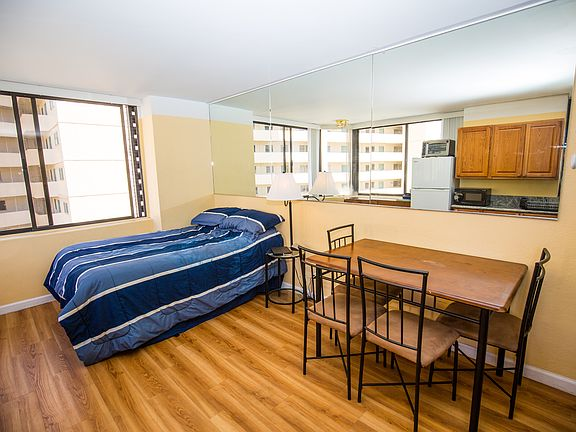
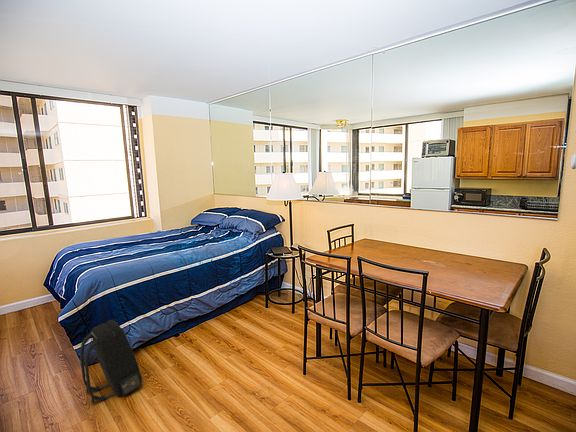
+ backpack [79,319,144,404]
